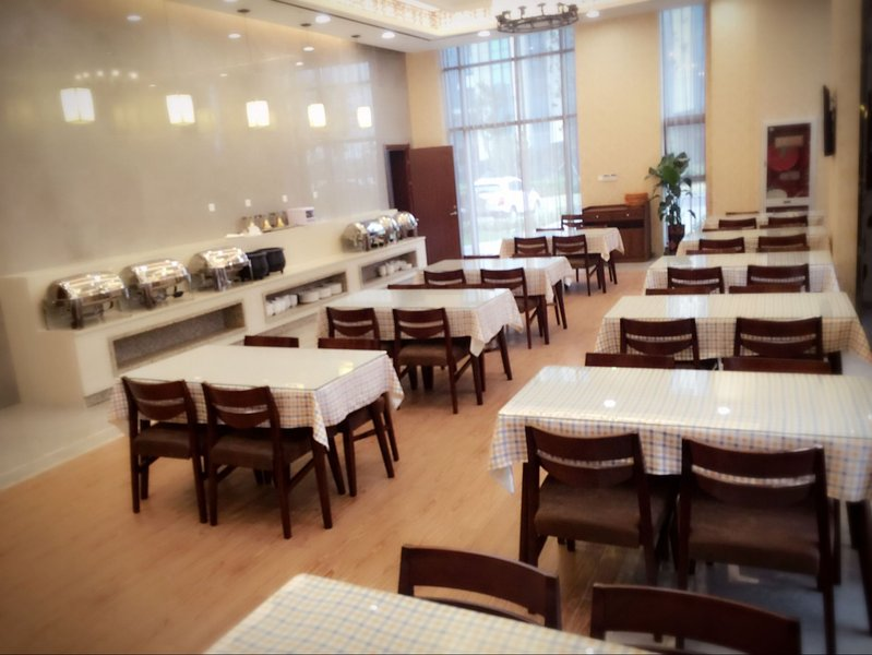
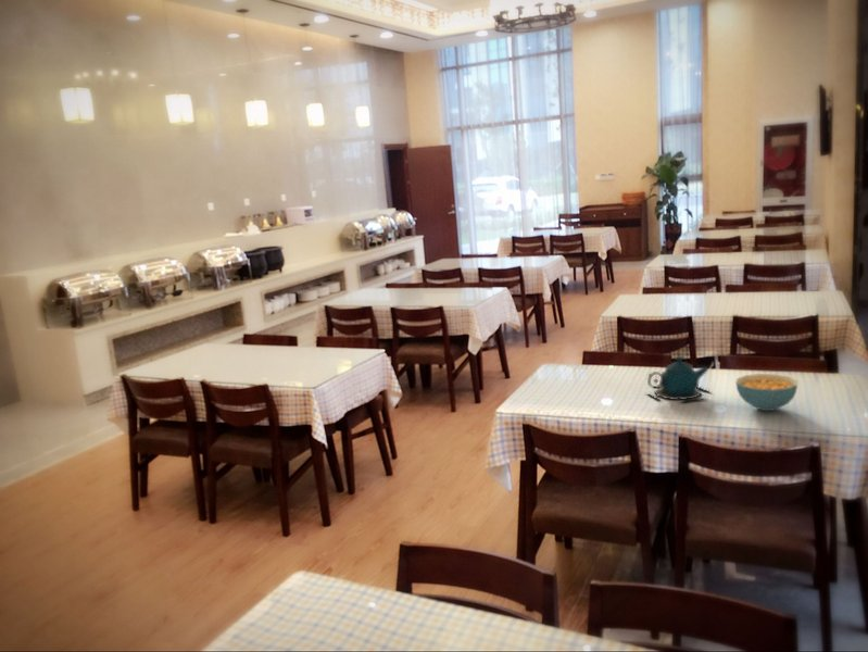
+ cereal bowl [734,373,798,412]
+ teapot [645,355,712,404]
